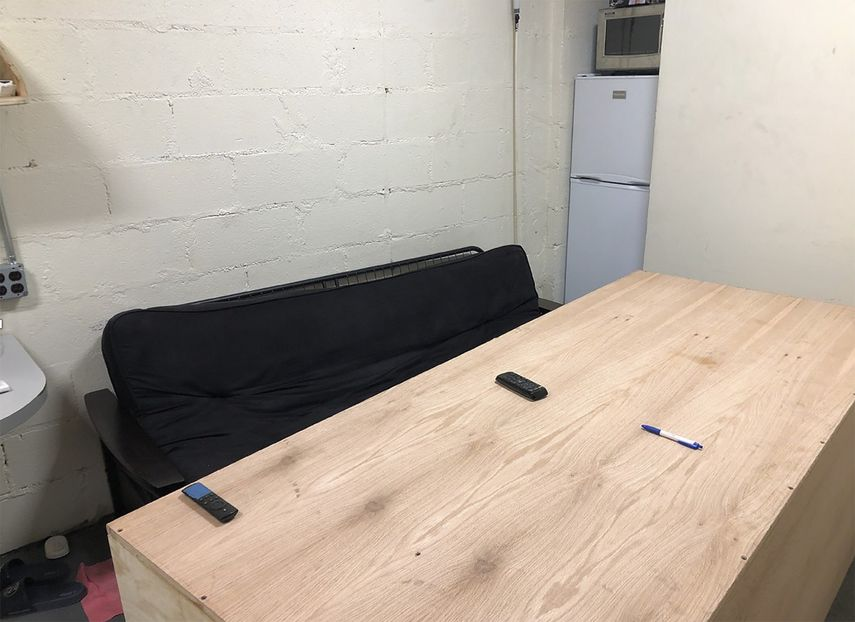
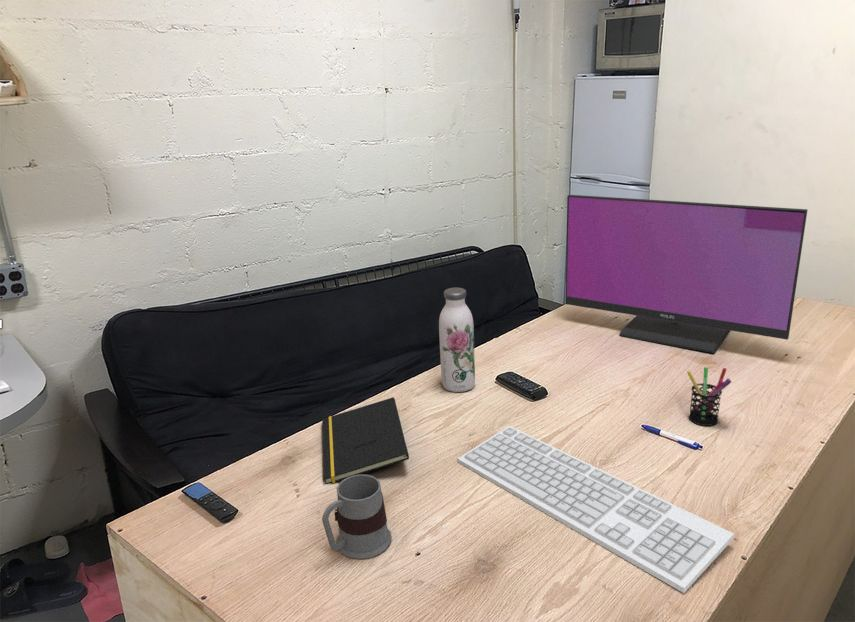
+ keyboard [456,425,735,594]
+ pen holder [686,366,732,427]
+ computer monitor [564,194,808,354]
+ water bottle [438,287,476,393]
+ notepad [321,396,410,485]
+ mug [321,474,392,560]
